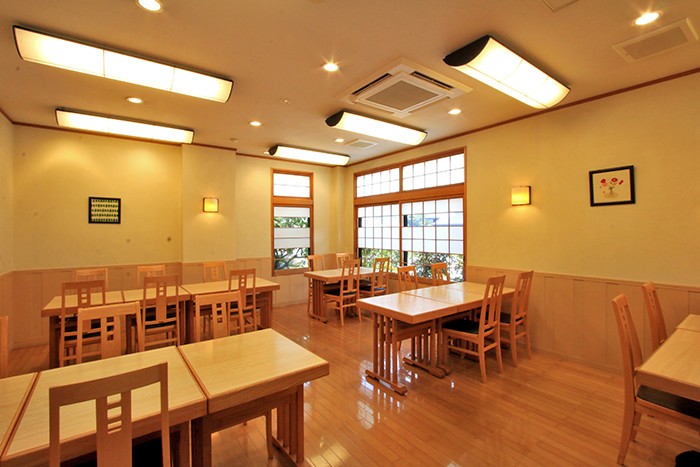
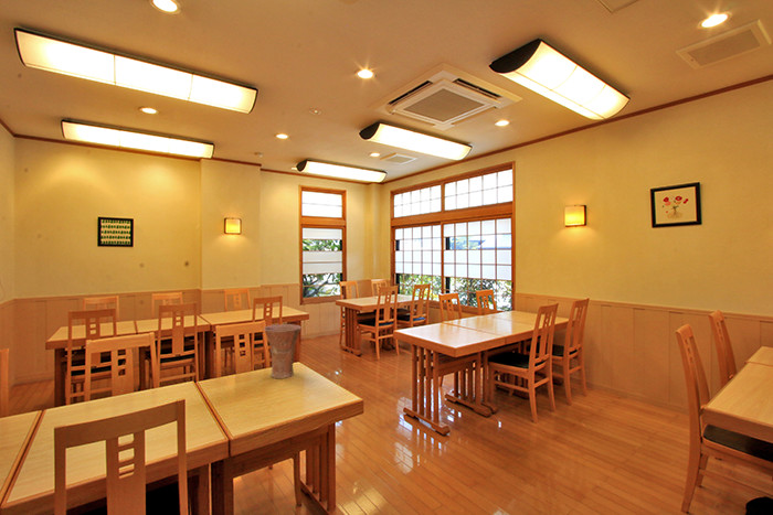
+ vase [263,323,303,379]
